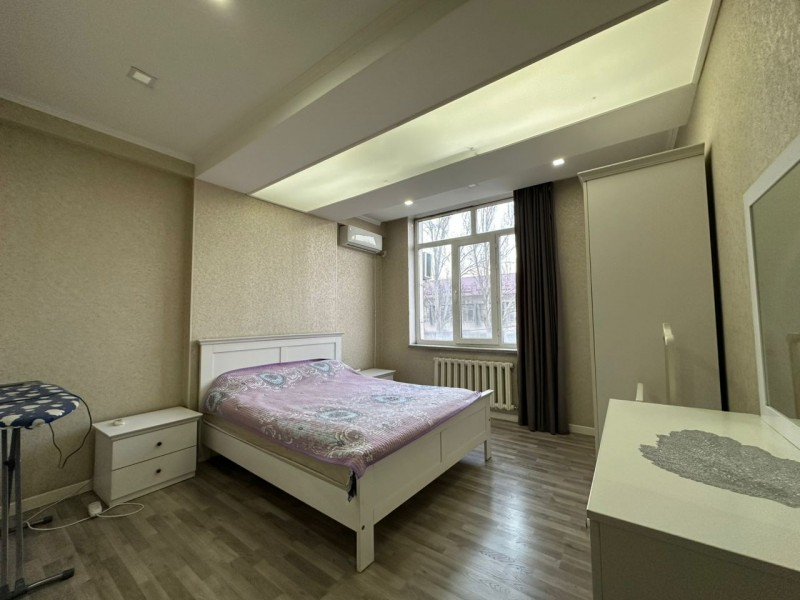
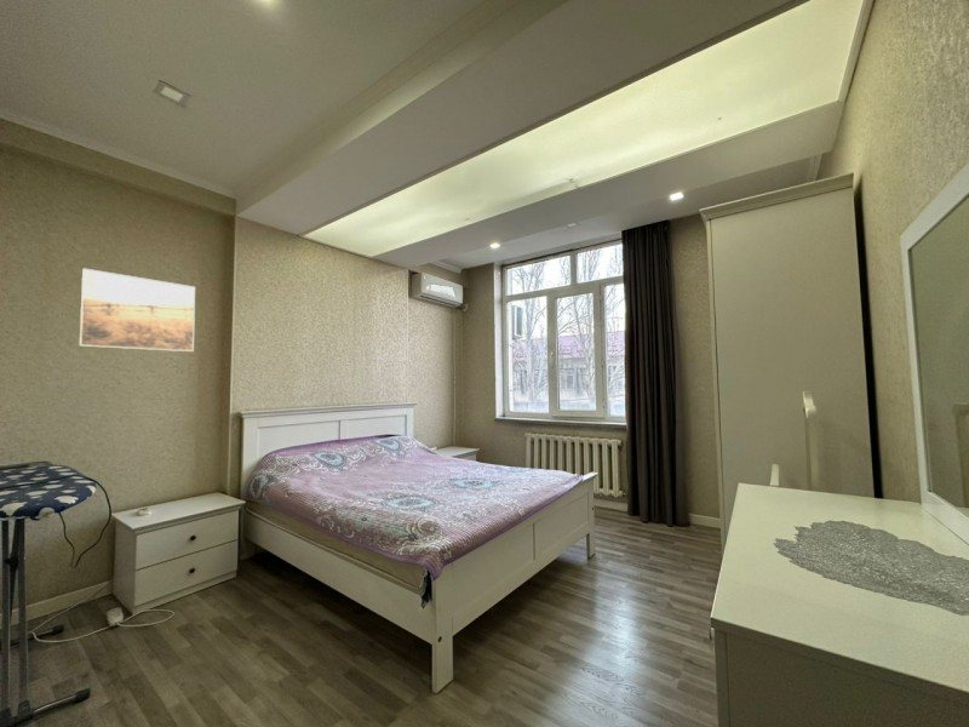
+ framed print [78,268,196,353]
